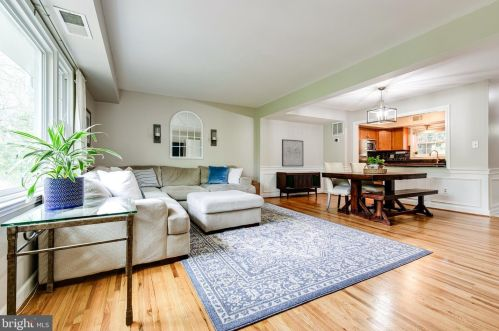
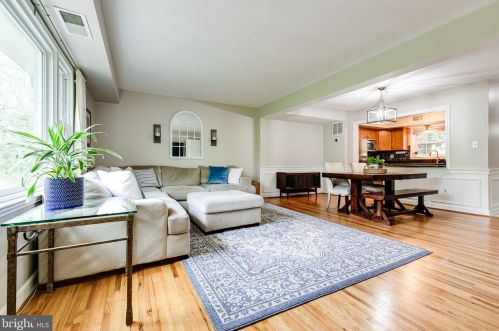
- wall art [281,138,304,168]
